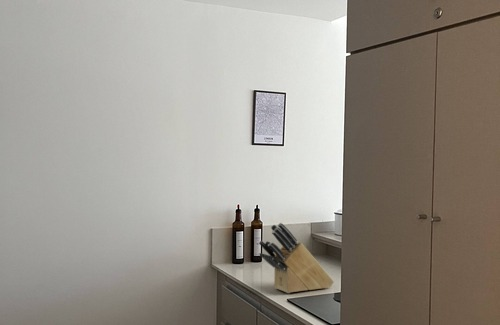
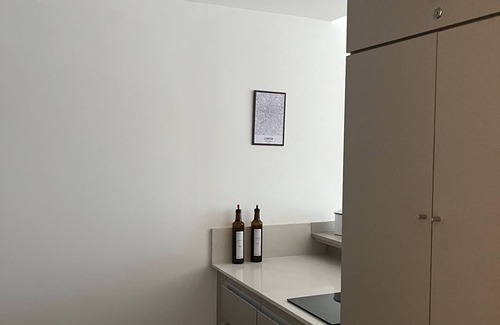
- knife block [258,222,335,294]
